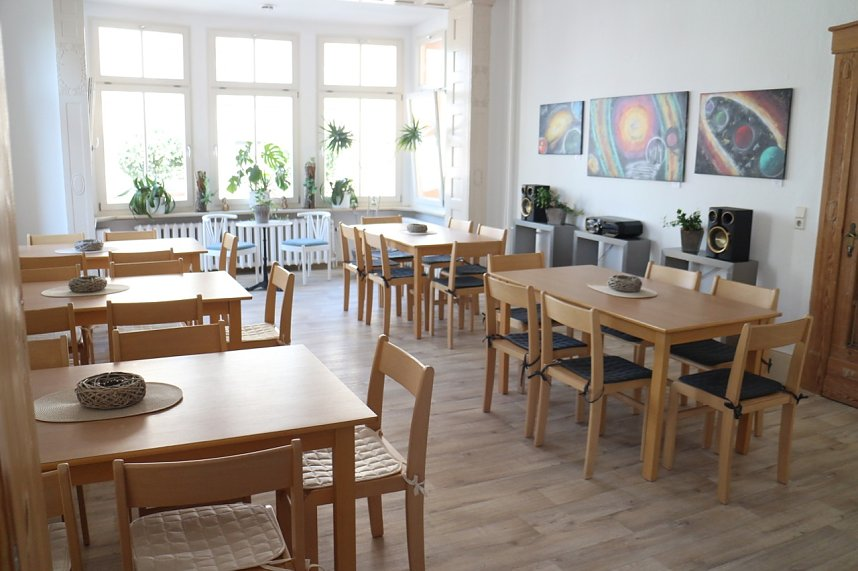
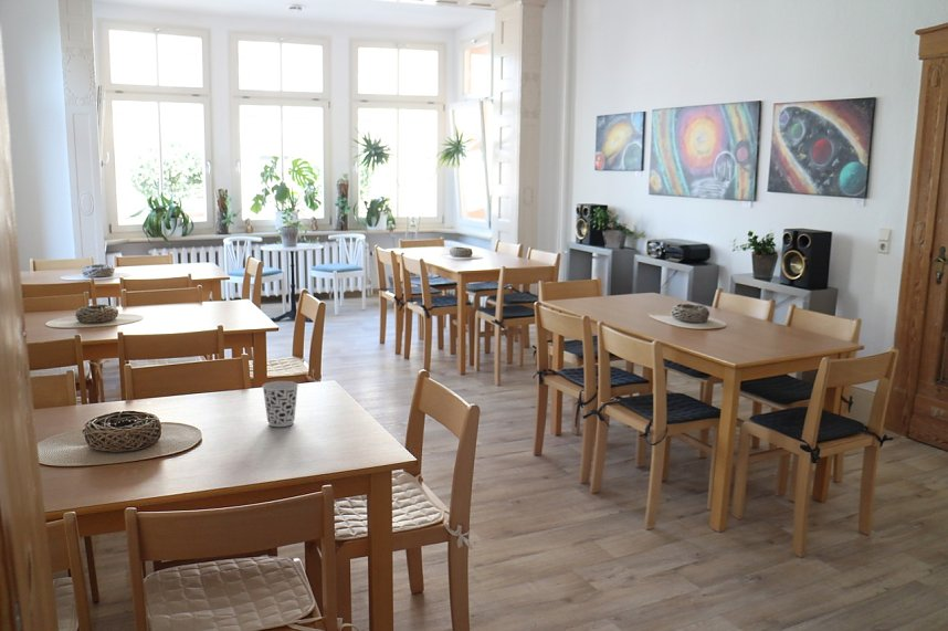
+ cup [261,380,299,428]
